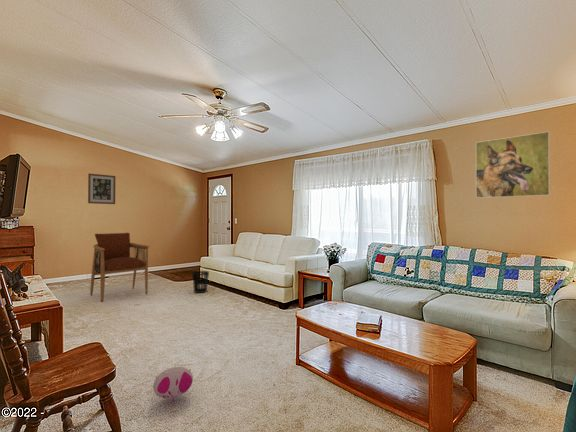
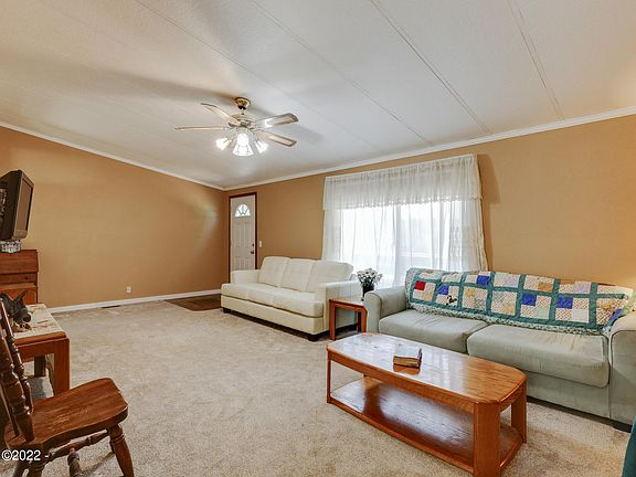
- wastebasket [191,270,210,294]
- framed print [475,131,551,199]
- wall art [87,172,116,205]
- plush toy [152,366,194,402]
- armchair [89,232,151,303]
